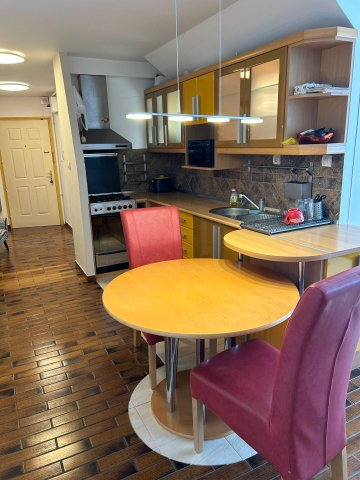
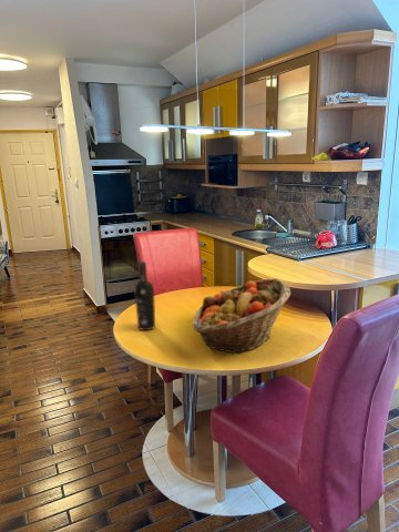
+ fruit basket [191,277,291,355]
+ wine bottle [133,260,156,331]
